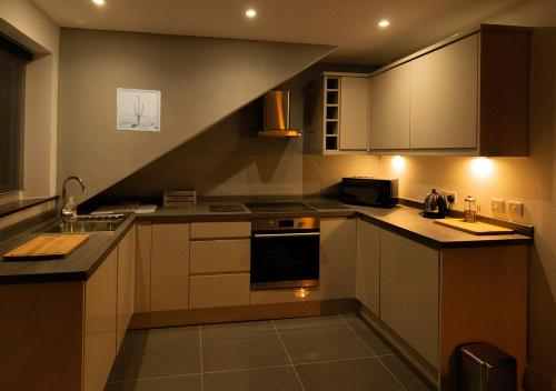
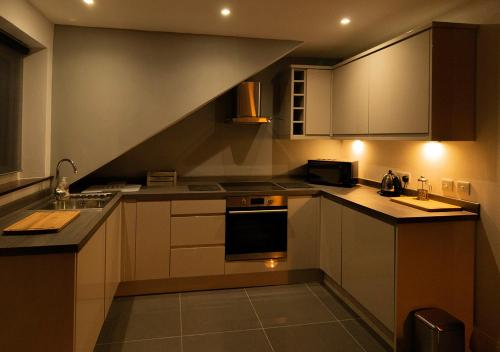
- wall art [116,88,161,133]
